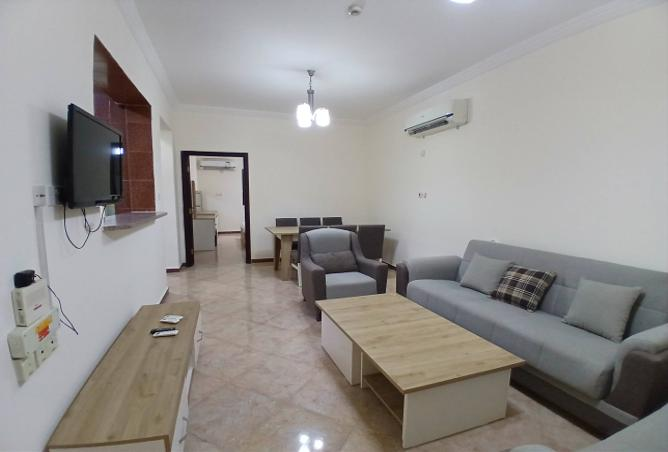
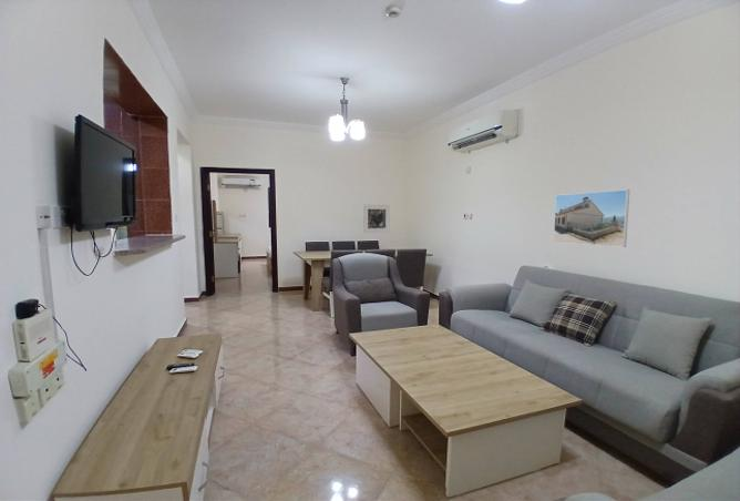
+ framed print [553,188,630,248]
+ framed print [362,204,391,234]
